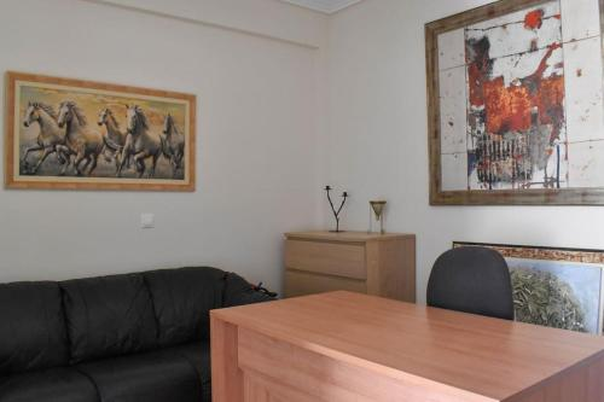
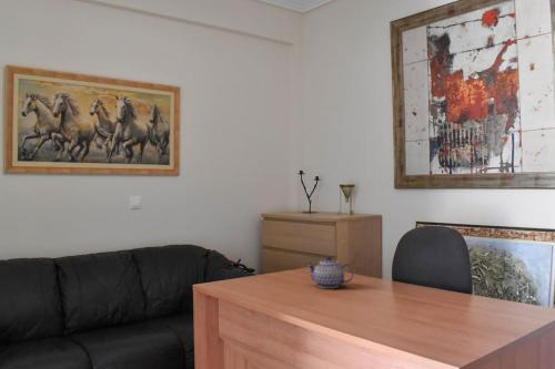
+ teapot [305,255,355,289]
